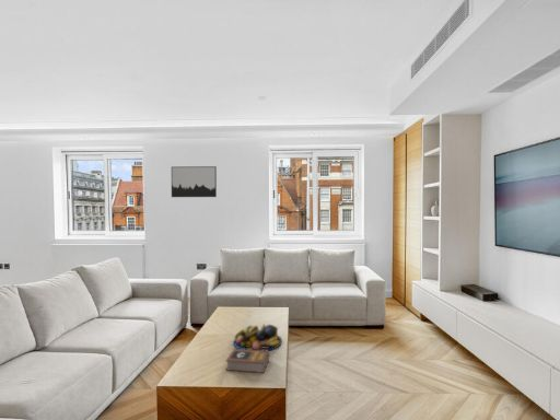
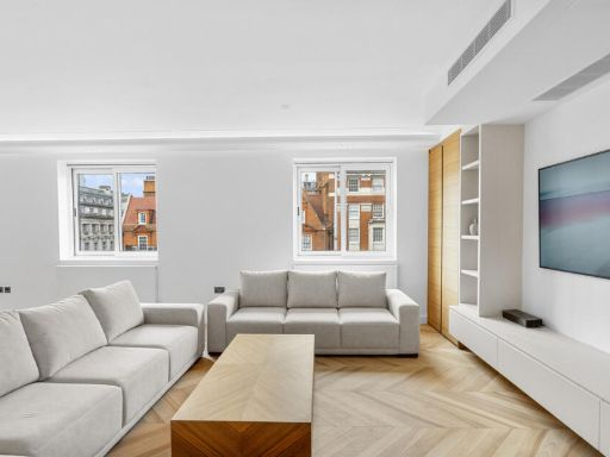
- book [224,348,270,374]
- fruit bowl [233,323,283,352]
- wall art [171,165,218,198]
